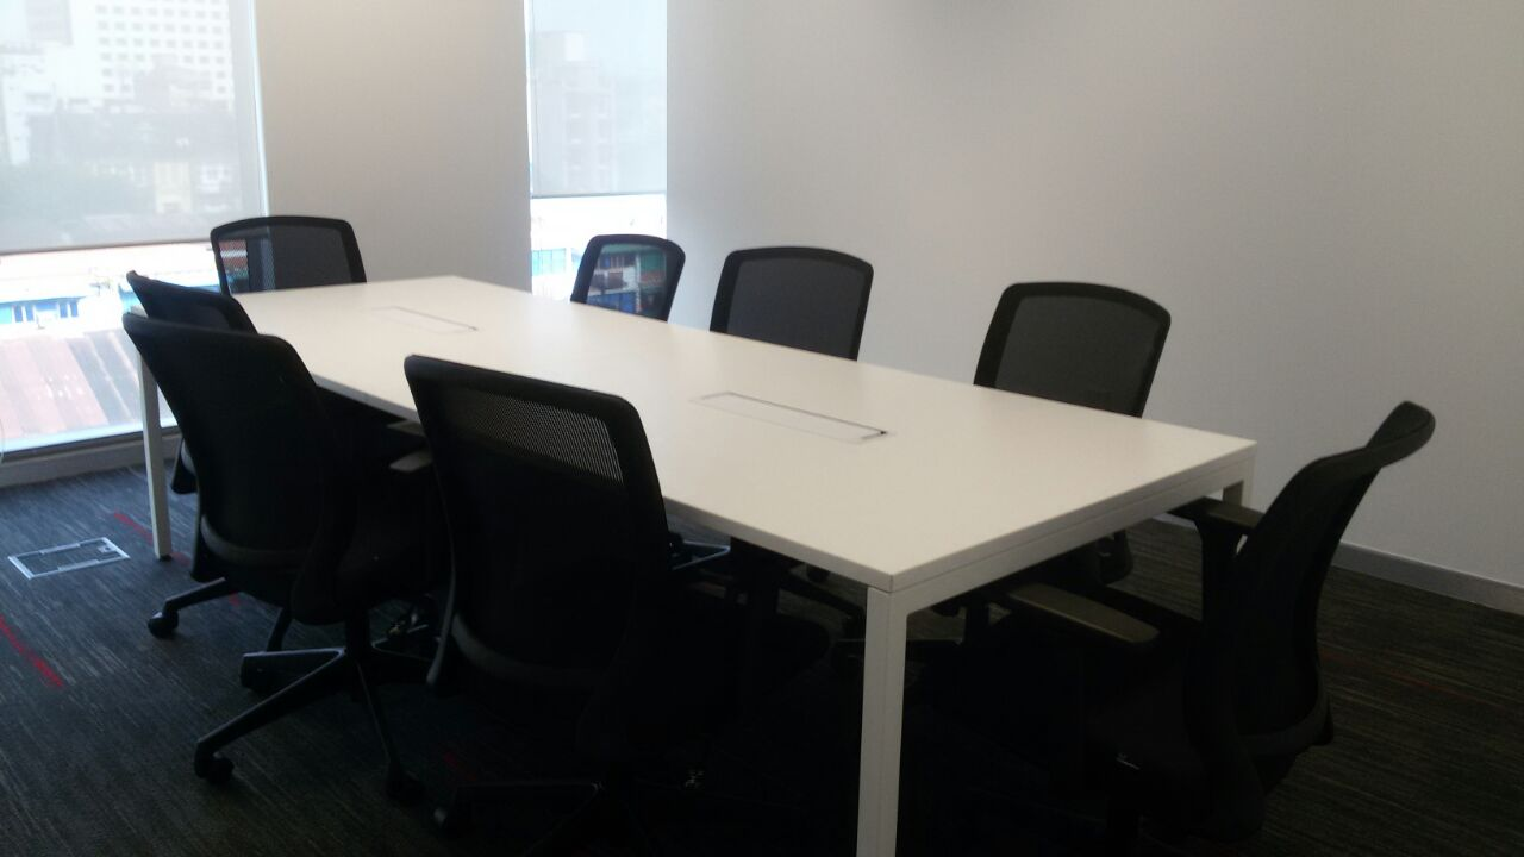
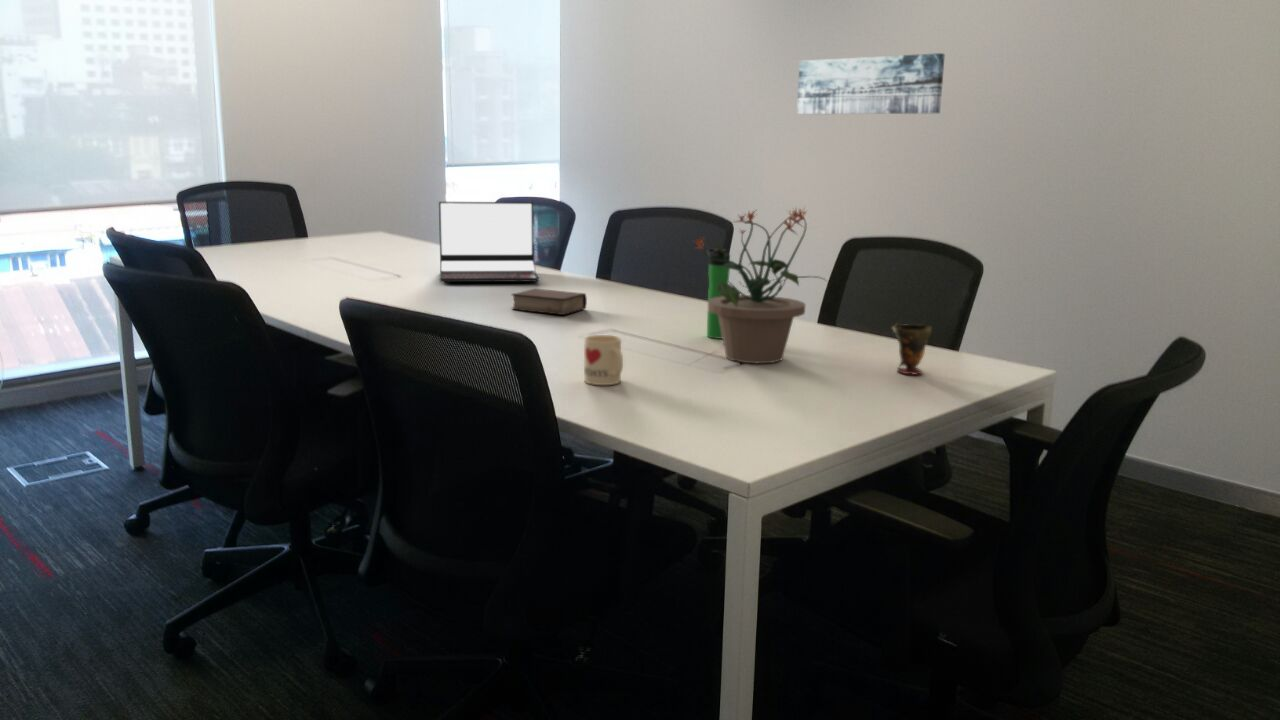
+ potted plant [691,206,828,364]
+ laptop [438,201,540,283]
+ mug [583,334,624,386]
+ cup [891,322,933,376]
+ bottle [706,248,731,340]
+ book [511,288,588,316]
+ wall art [796,52,946,115]
